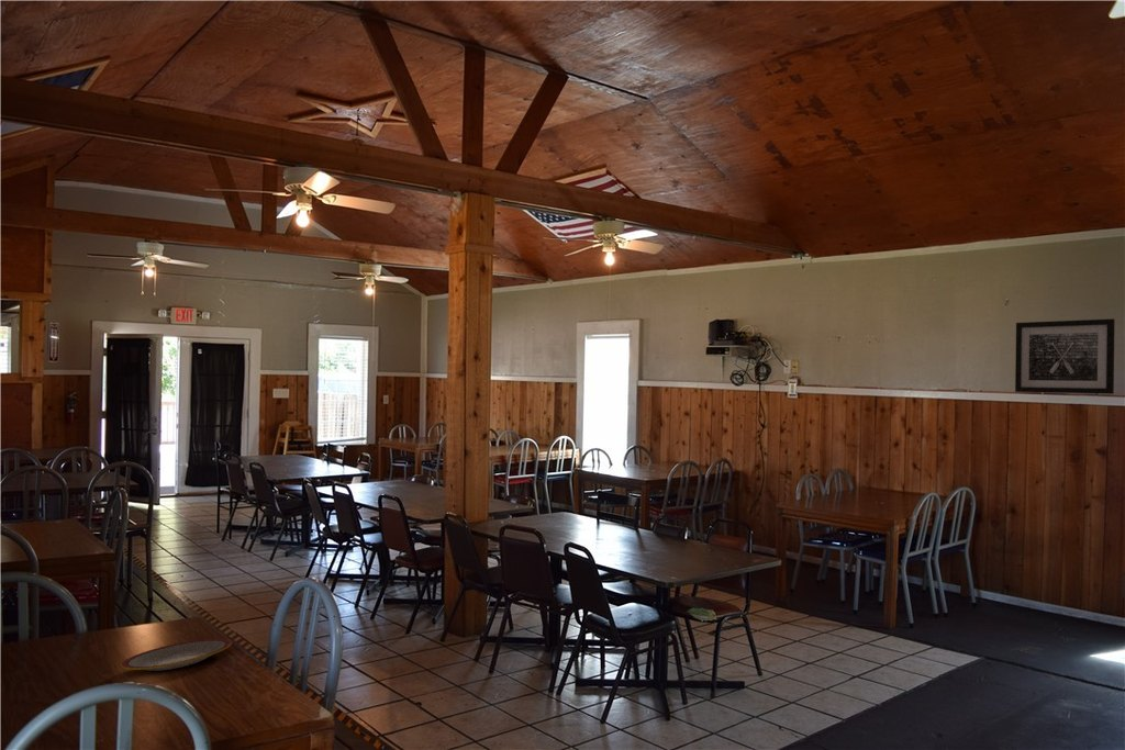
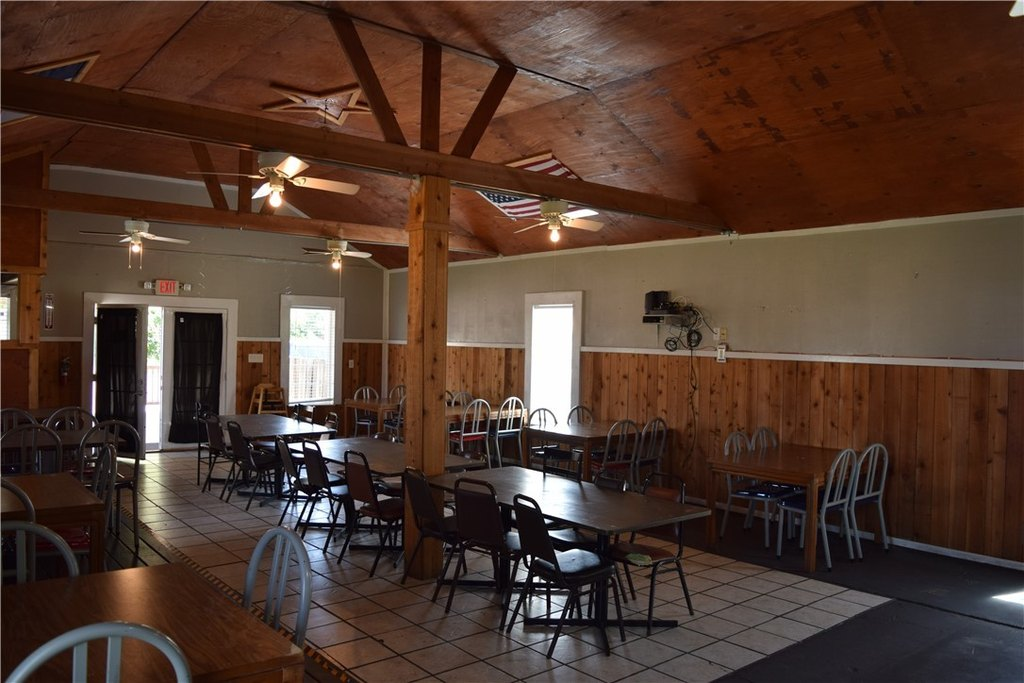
- plate [120,637,233,672]
- wall art [1014,317,1116,395]
